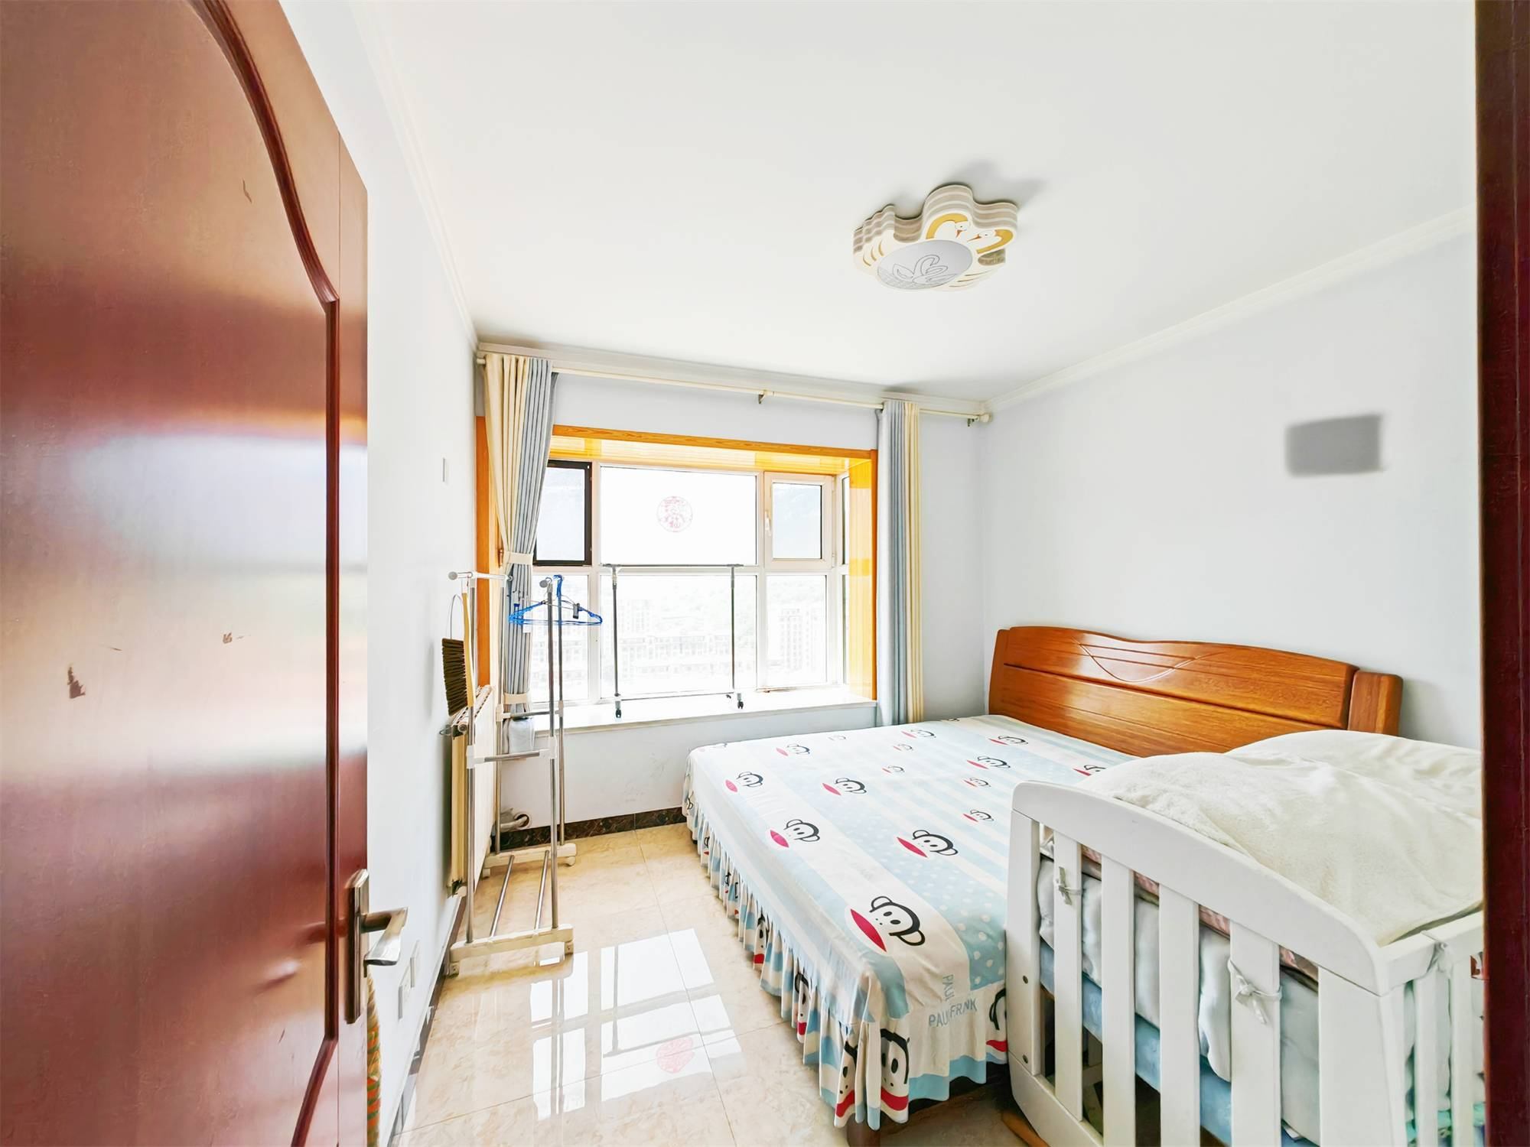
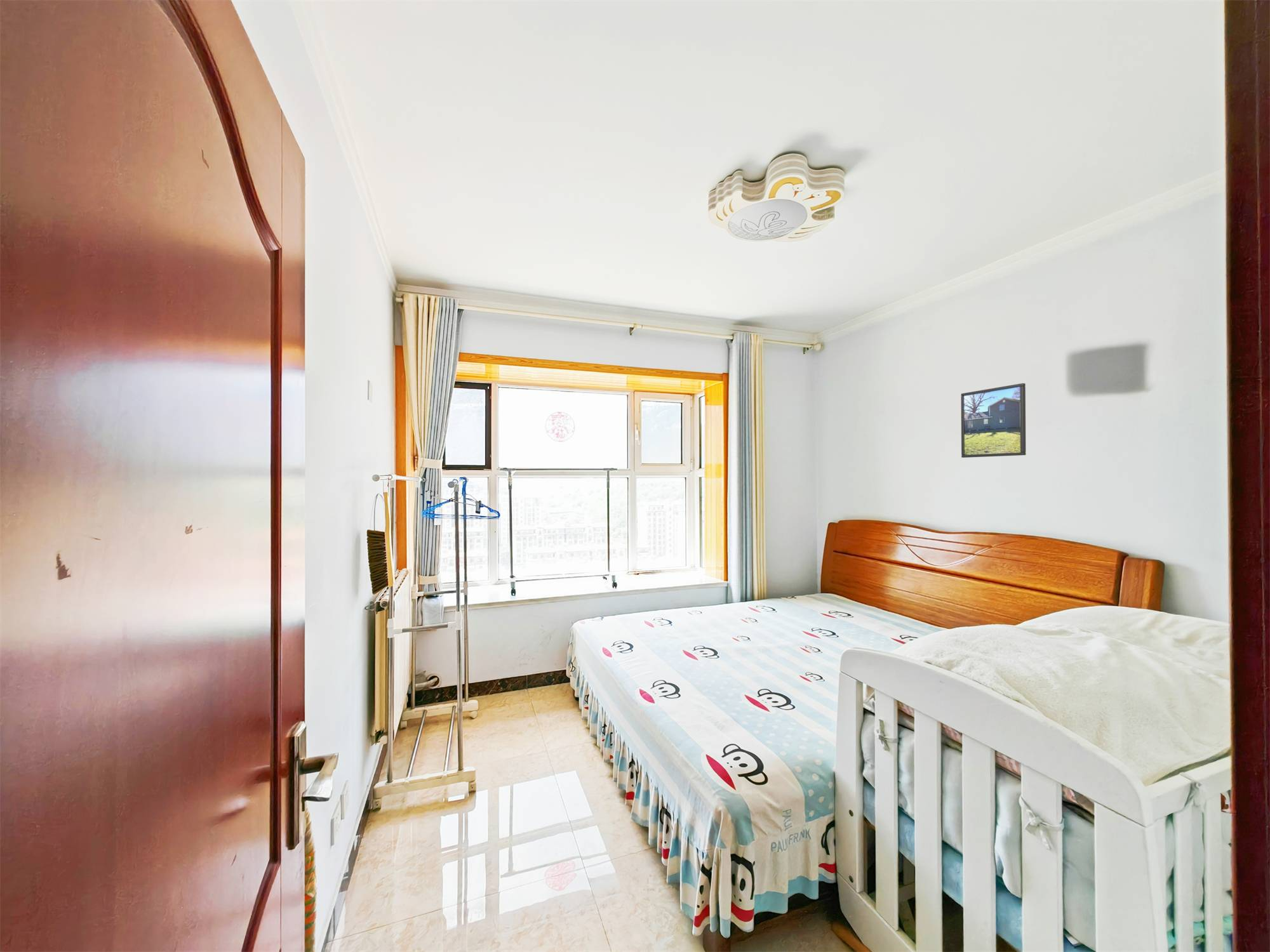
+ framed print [960,383,1026,458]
